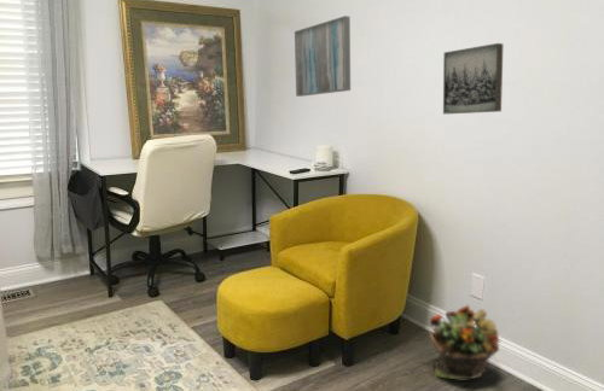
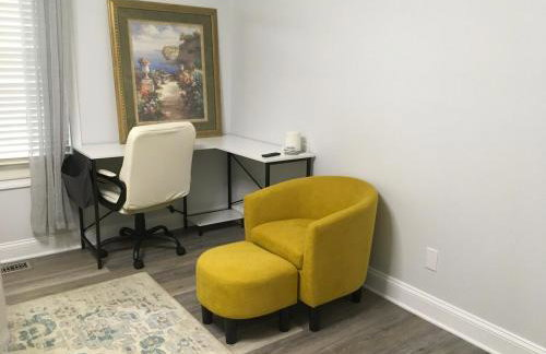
- potted plant [429,304,501,380]
- wall art [442,42,505,115]
- wall art [294,14,352,98]
